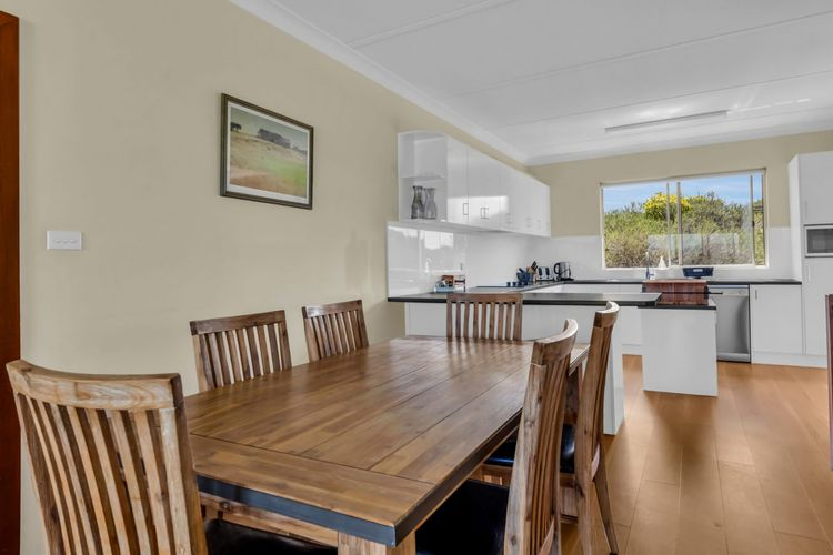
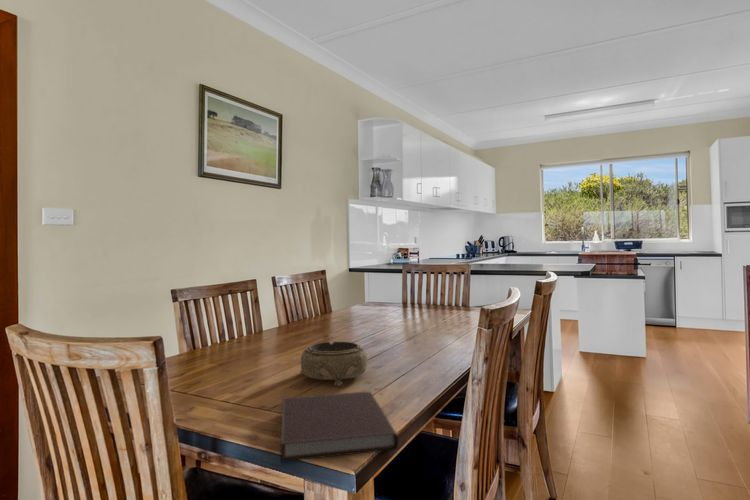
+ decorative bowl [299,341,368,387]
+ notebook [279,391,399,463]
